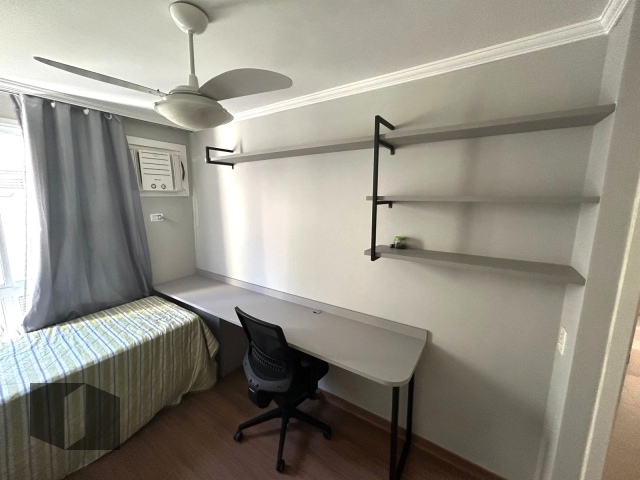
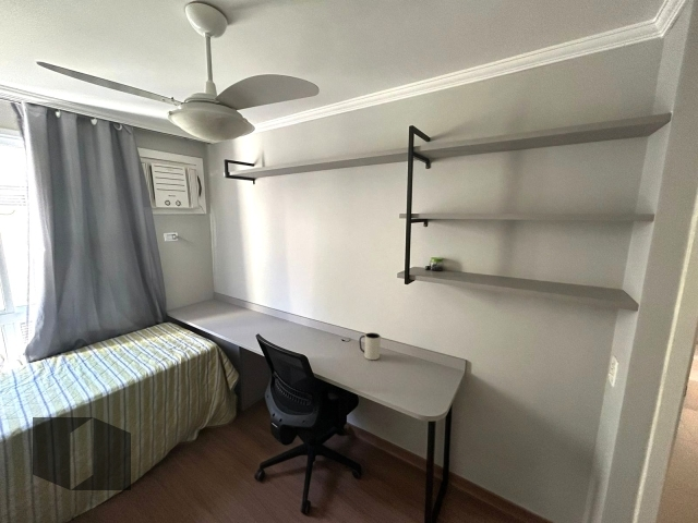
+ pitcher [358,331,382,361]
